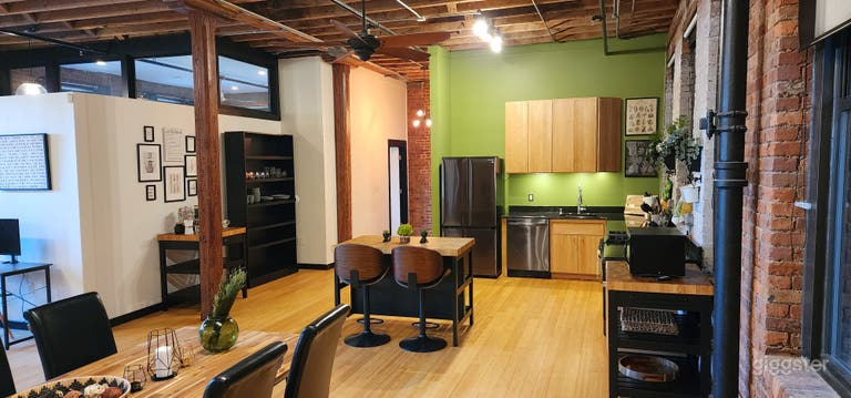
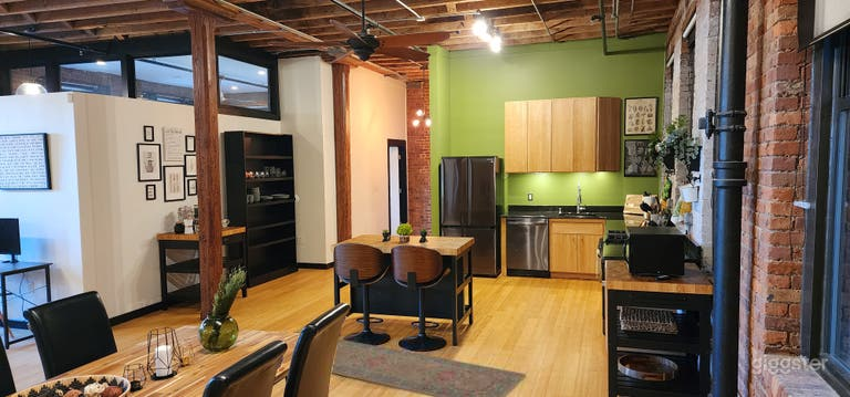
+ rug [296,331,527,397]
